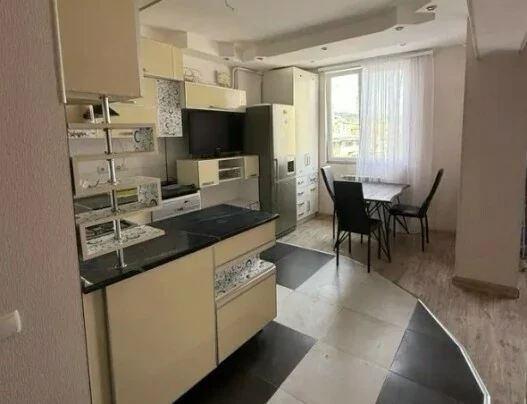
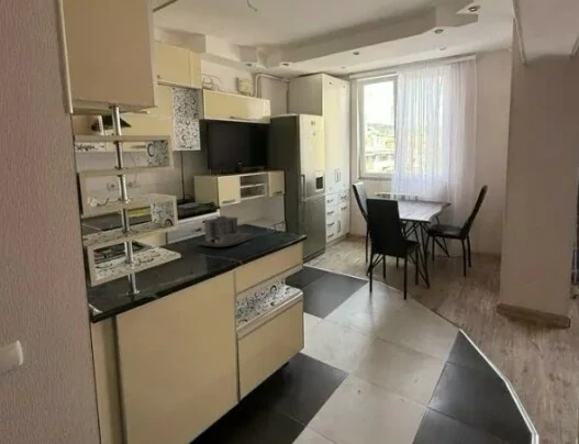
+ architectural model [196,214,256,248]
